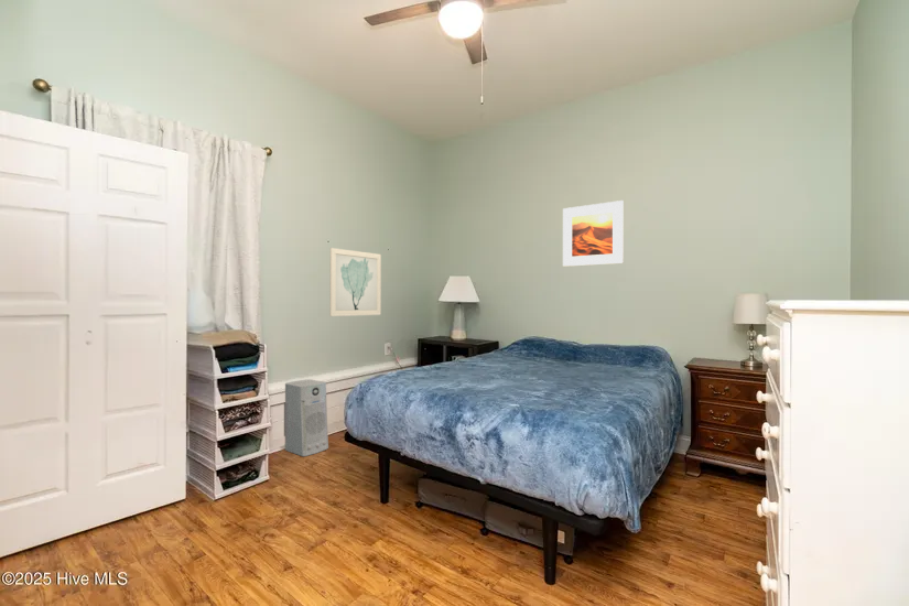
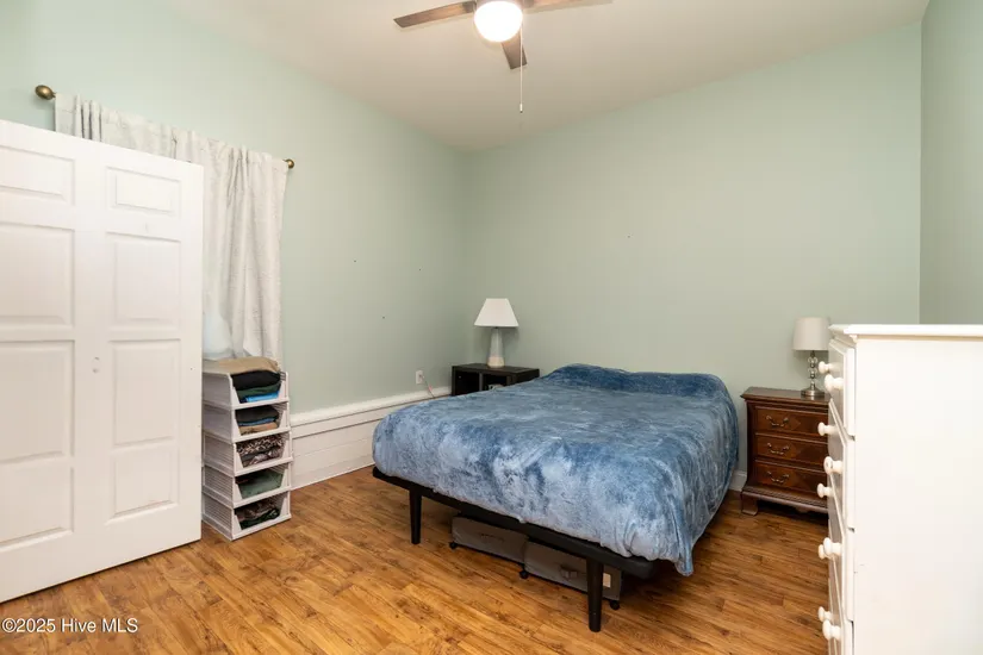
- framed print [562,199,625,268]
- wall art [328,247,382,317]
- air purifier [283,378,329,457]
